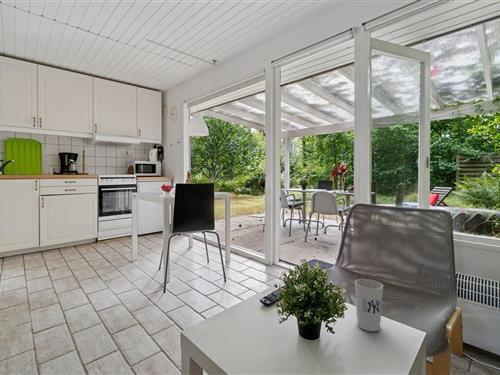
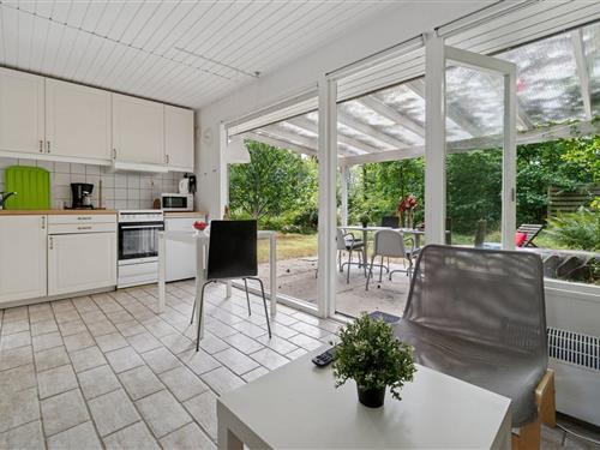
- cup [354,278,384,332]
